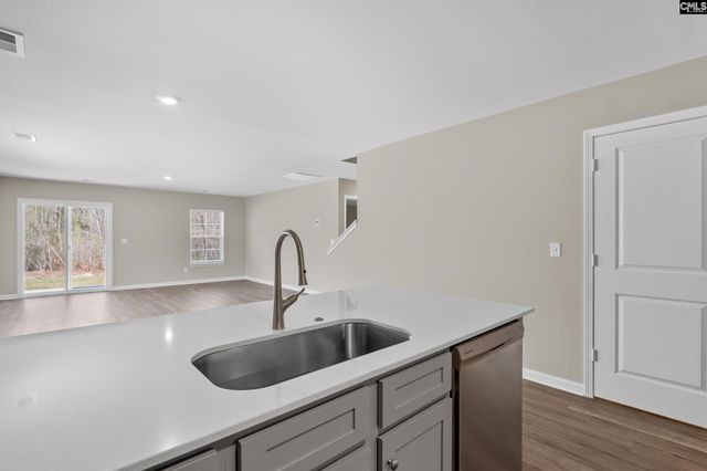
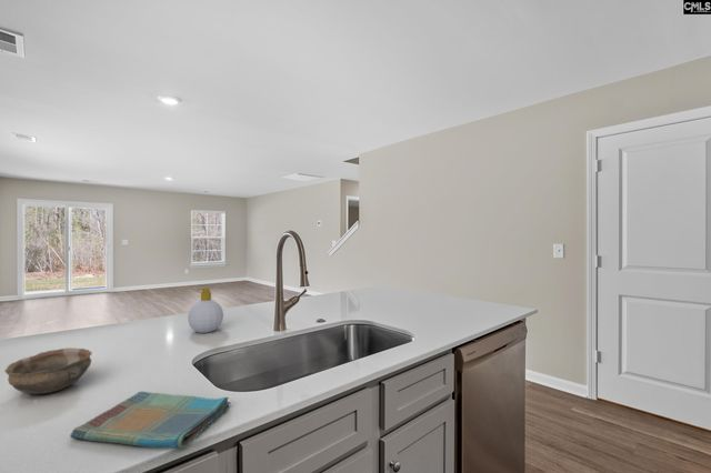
+ bowl [3,346,93,395]
+ dish towel [69,391,231,450]
+ soap bottle [187,286,224,334]
